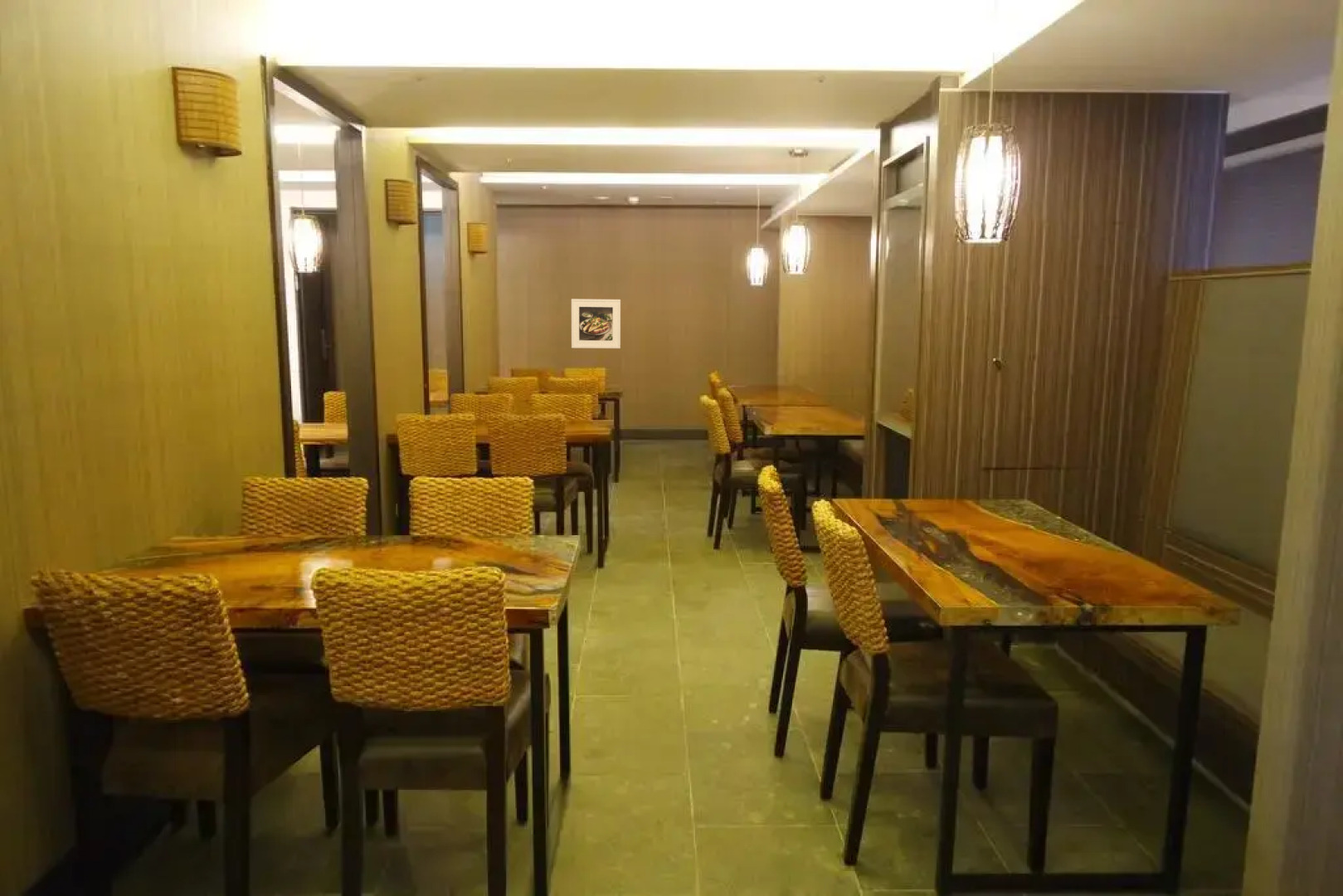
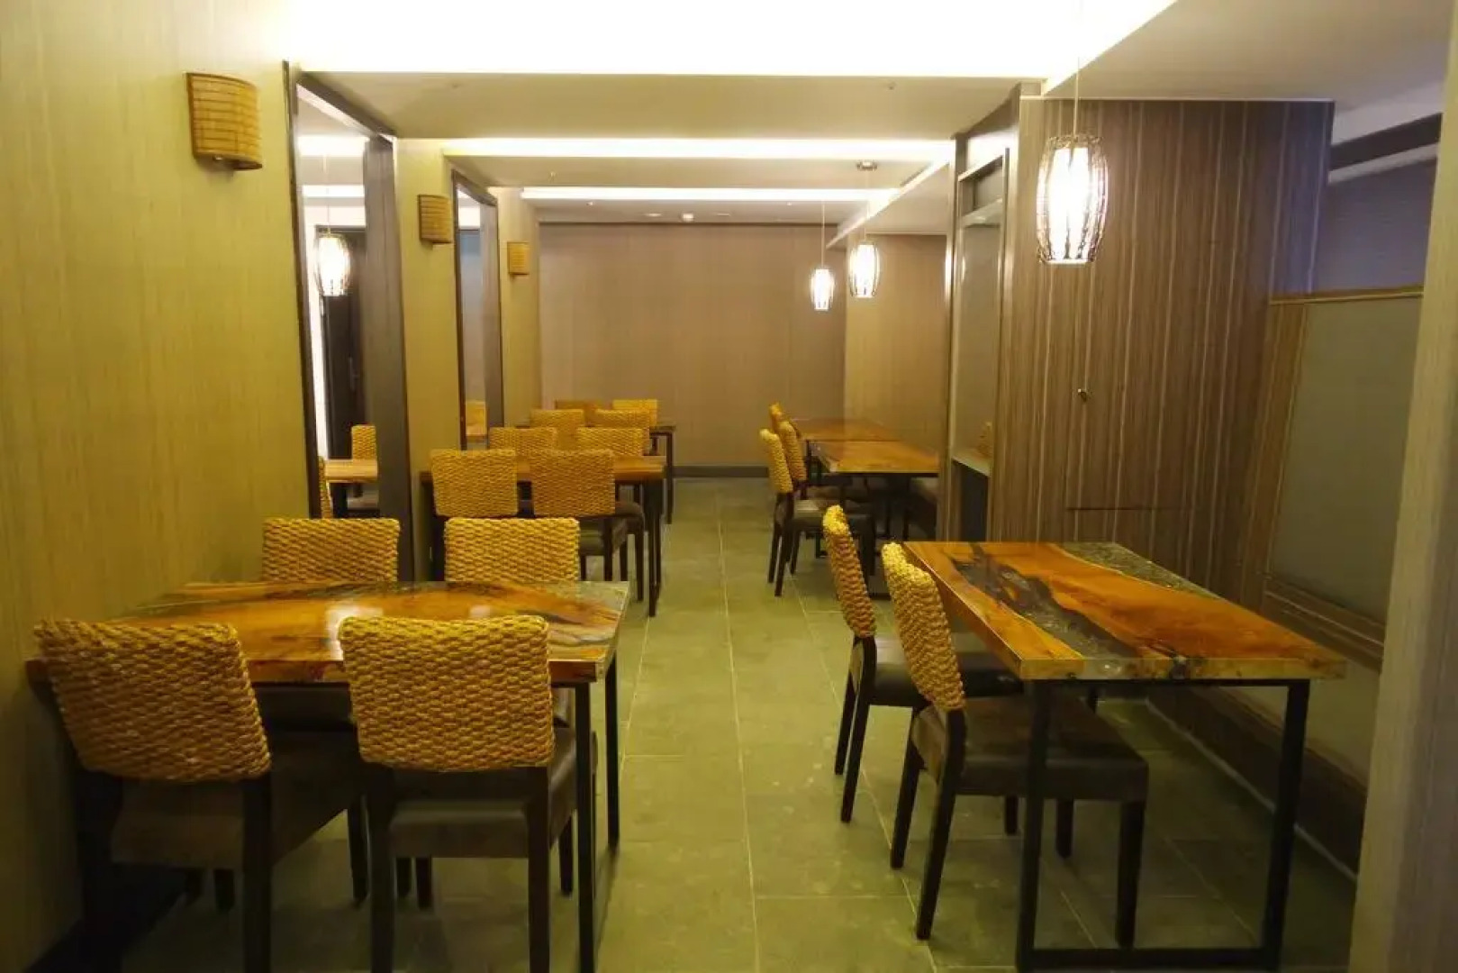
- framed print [571,298,621,349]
